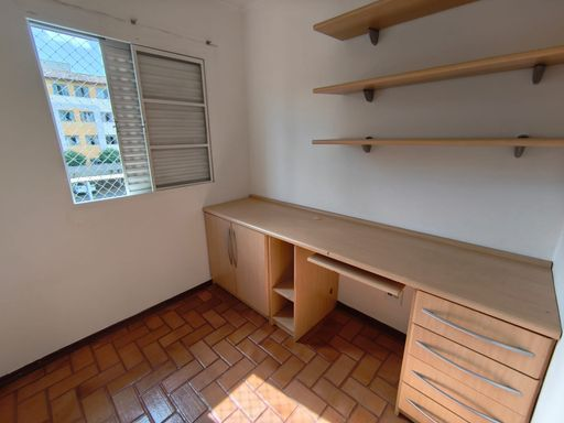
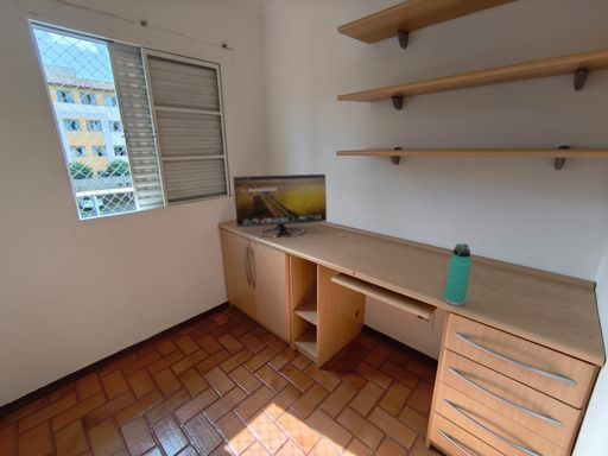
+ thermos bottle [443,242,473,306]
+ computer monitor [232,173,328,239]
